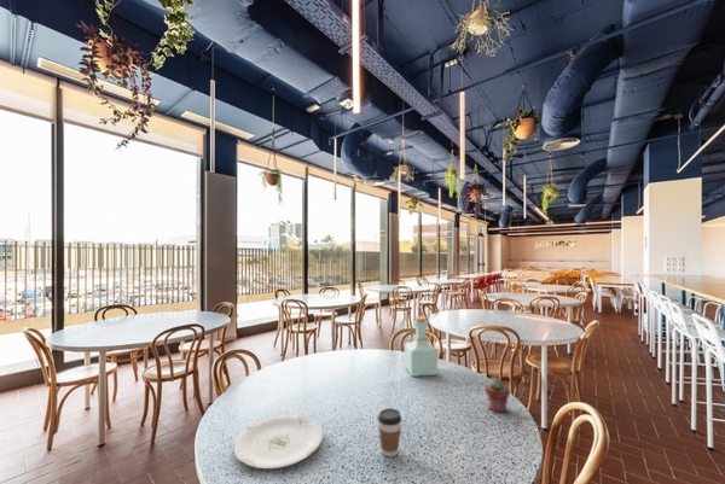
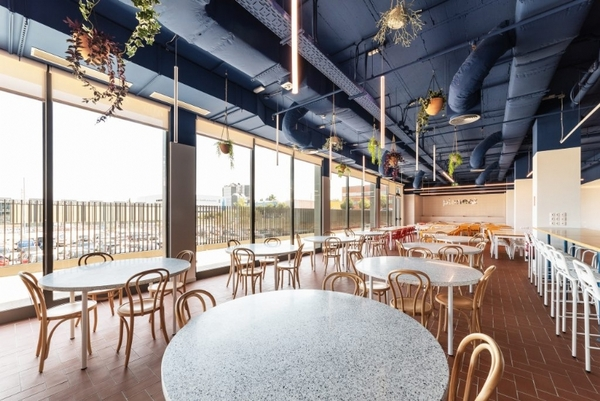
- plate [233,414,324,470]
- coffee cup [377,408,402,459]
- bottle [404,315,439,378]
- potted succulent [483,377,511,414]
